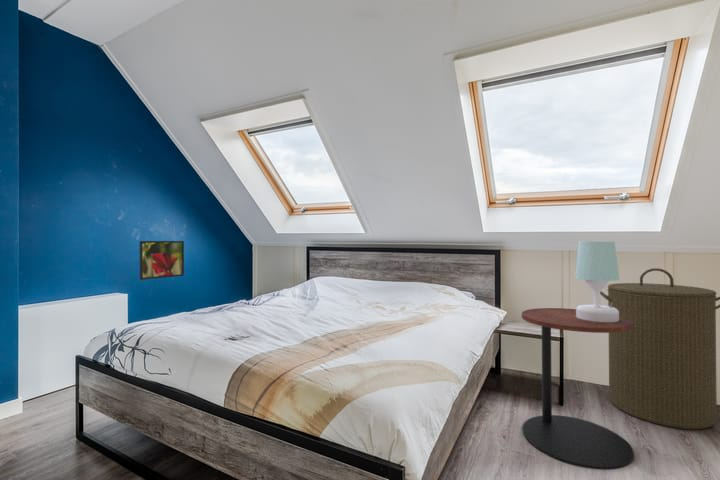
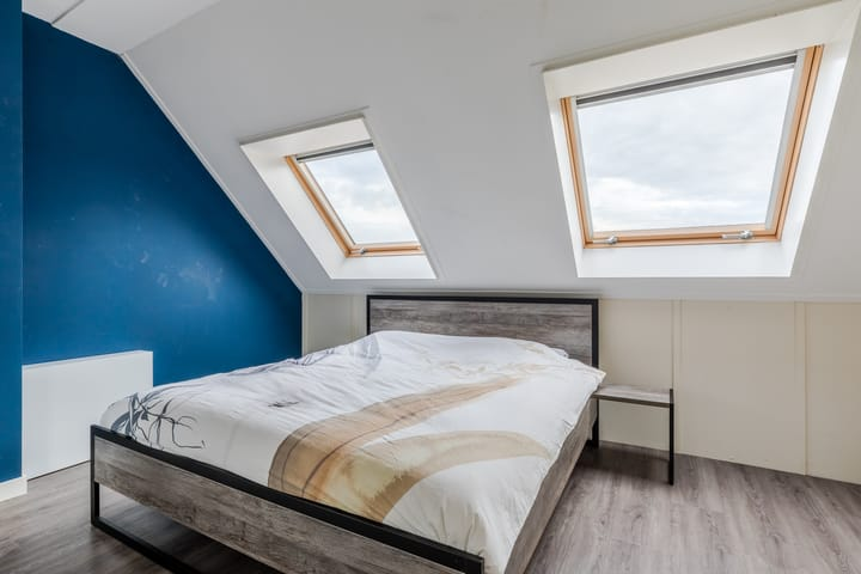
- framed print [139,240,185,281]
- laundry hamper [600,267,720,430]
- side table [521,307,635,471]
- table lamp [574,241,620,322]
